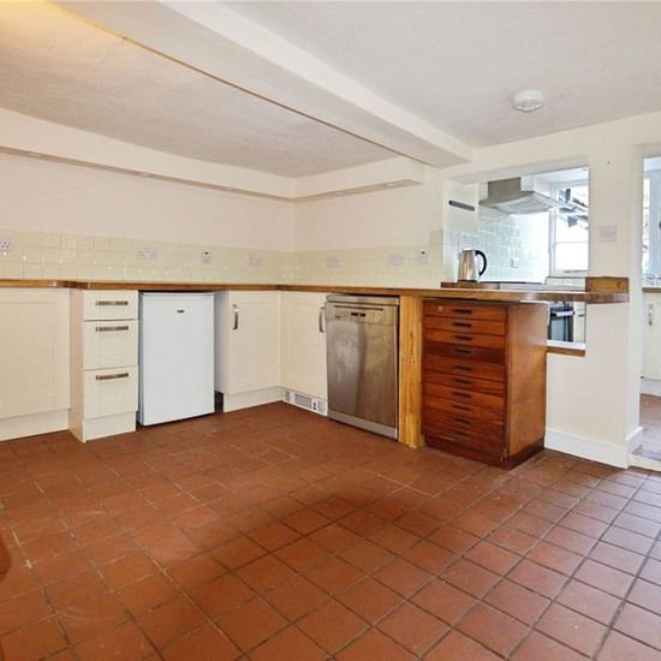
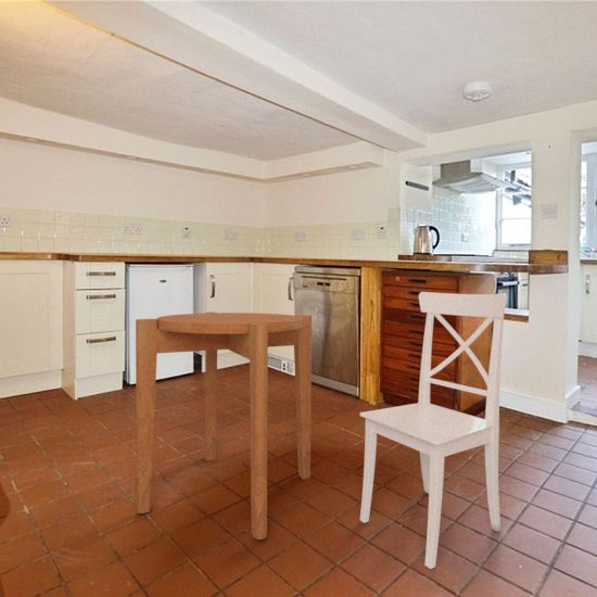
+ round table [135,312,313,541]
+ dining chair [358,291,509,570]
